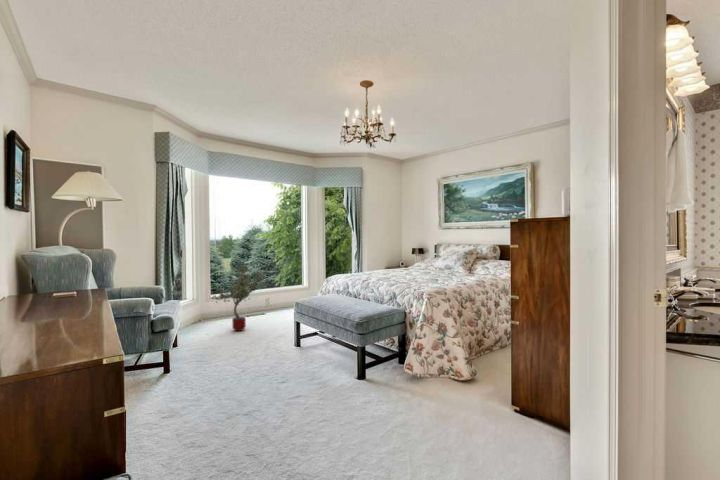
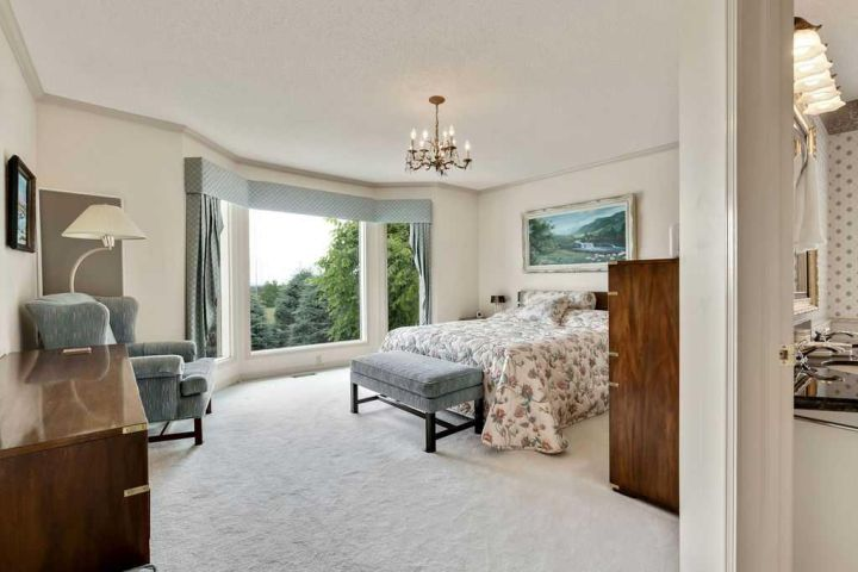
- potted tree [209,264,265,332]
